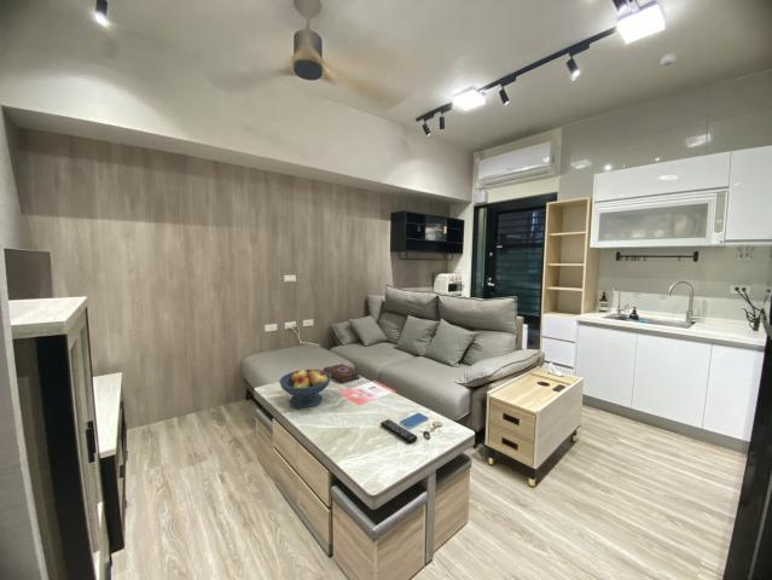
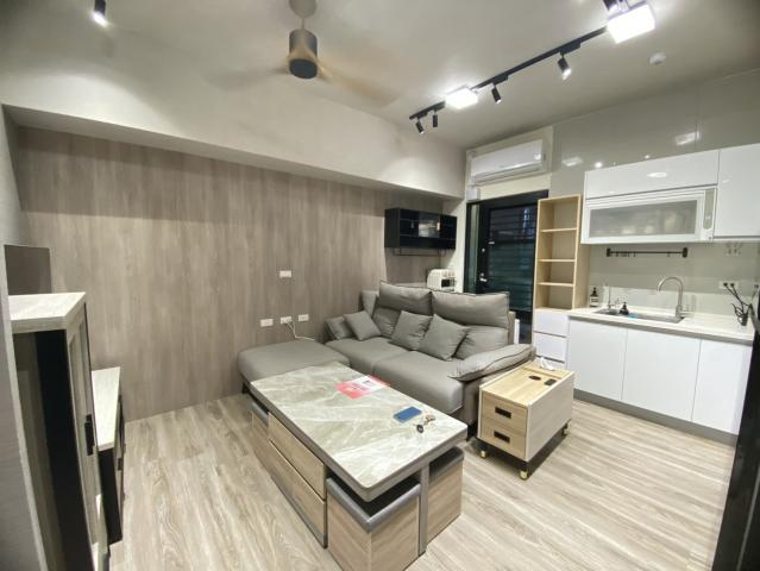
- book [323,362,361,384]
- fruit bowl [278,367,332,408]
- remote control [379,418,418,445]
